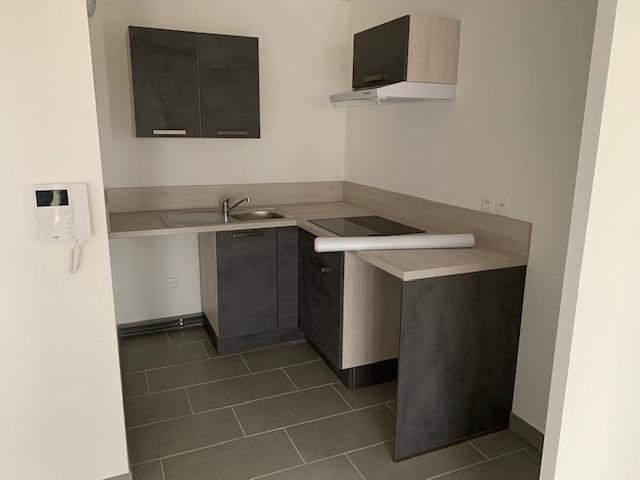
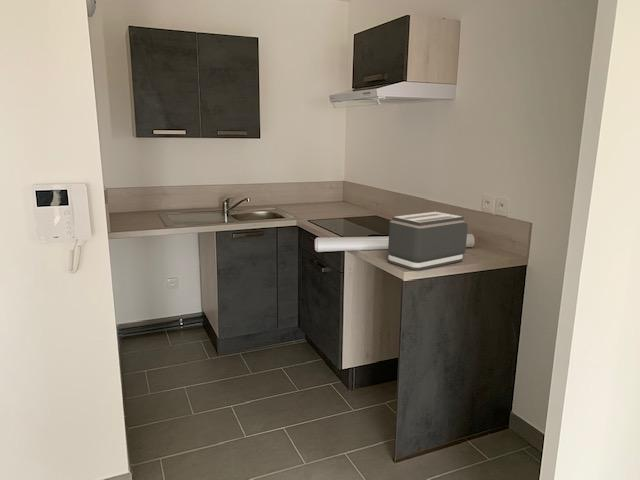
+ toaster [387,211,469,271]
